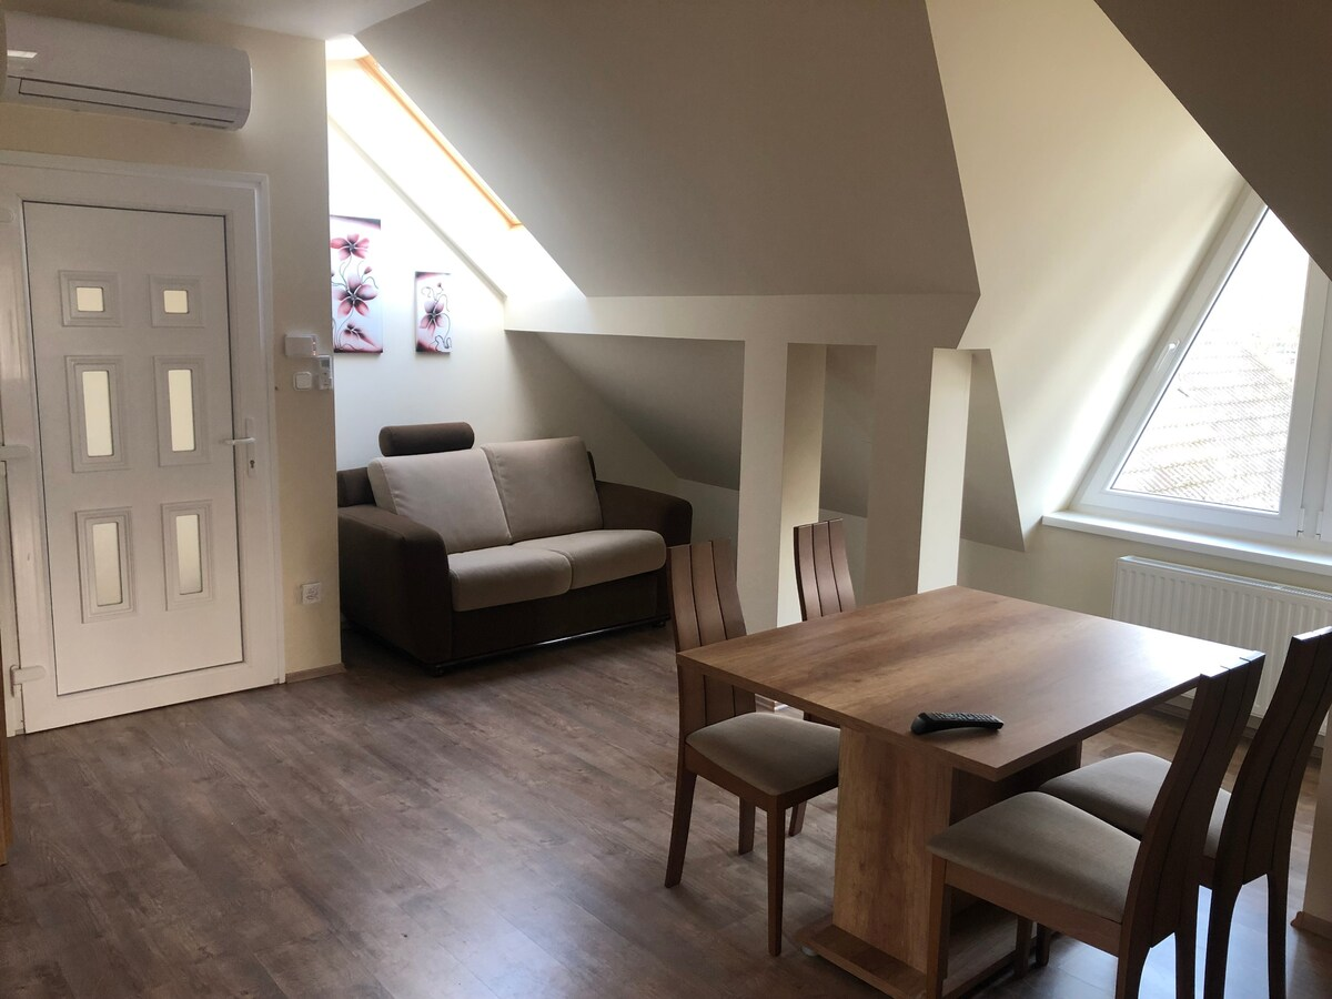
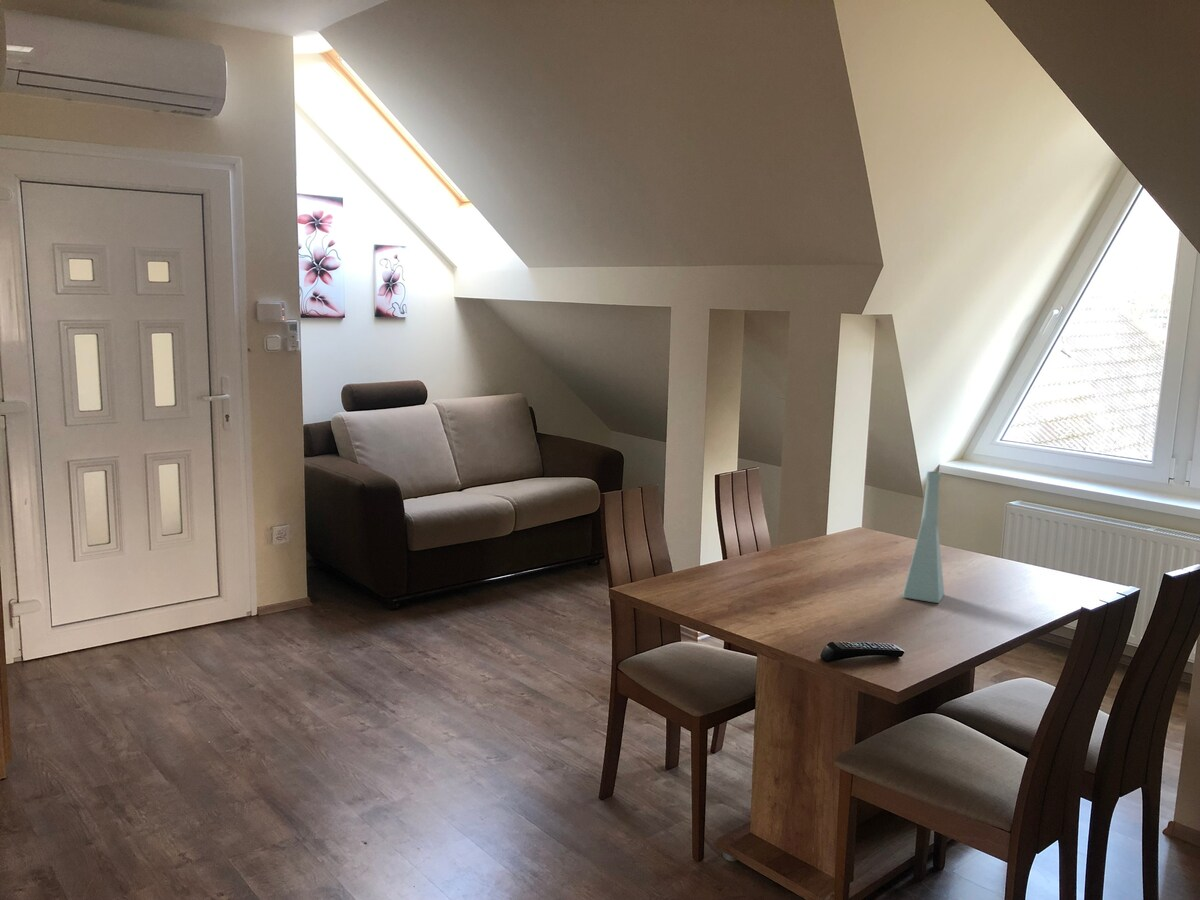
+ vase [902,471,945,604]
